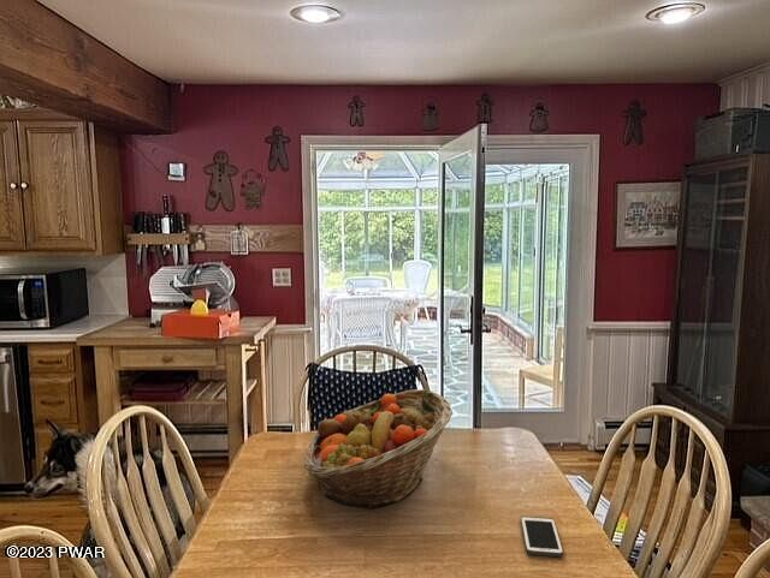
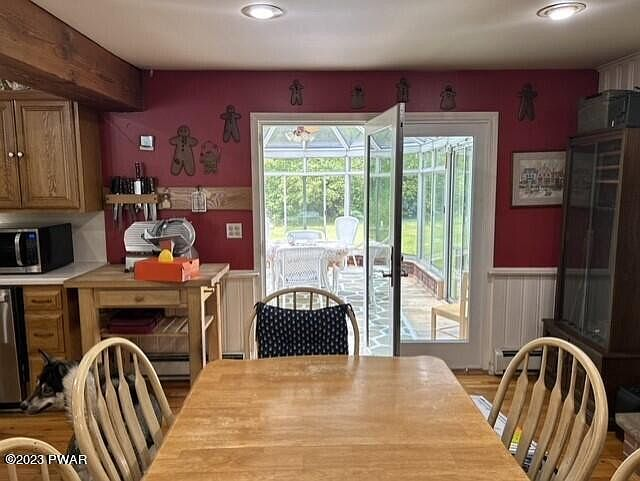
- cell phone [520,516,564,558]
- fruit basket [303,388,454,511]
